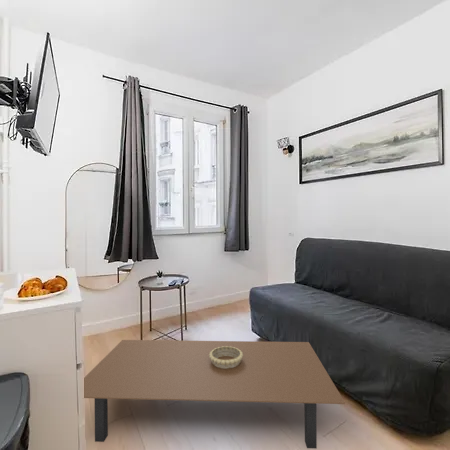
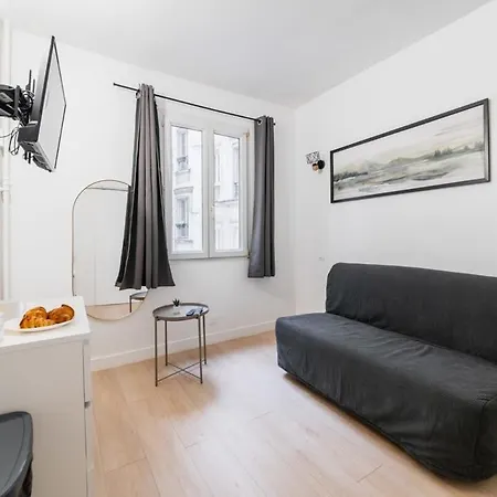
- coffee table [83,339,346,450]
- decorative bowl [209,346,243,369]
